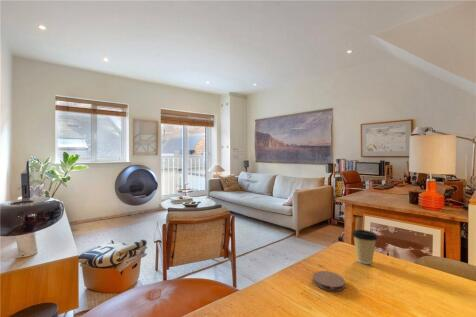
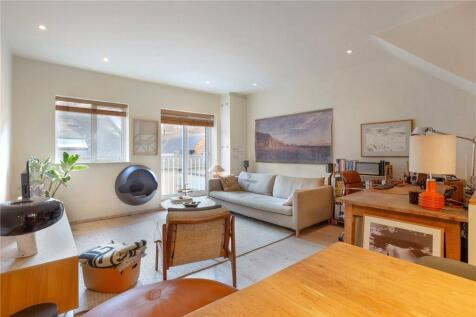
- coffee cup [351,229,379,265]
- coaster [312,270,346,292]
